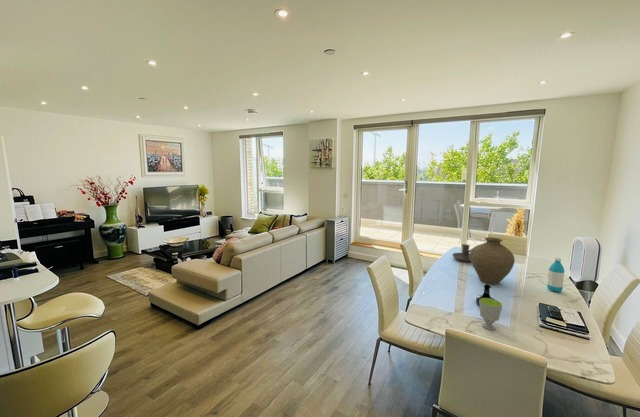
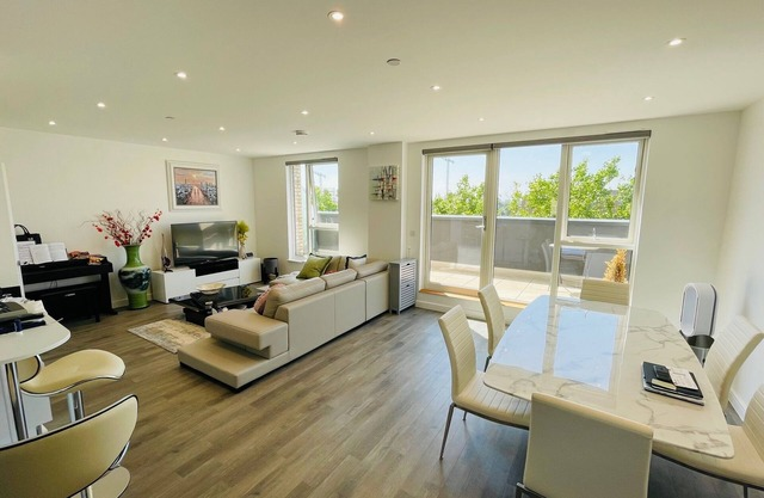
- vase [469,236,516,285]
- tequila bottle [475,283,496,307]
- cup [478,298,503,331]
- candle holder [451,243,471,262]
- water bottle [546,257,565,293]
